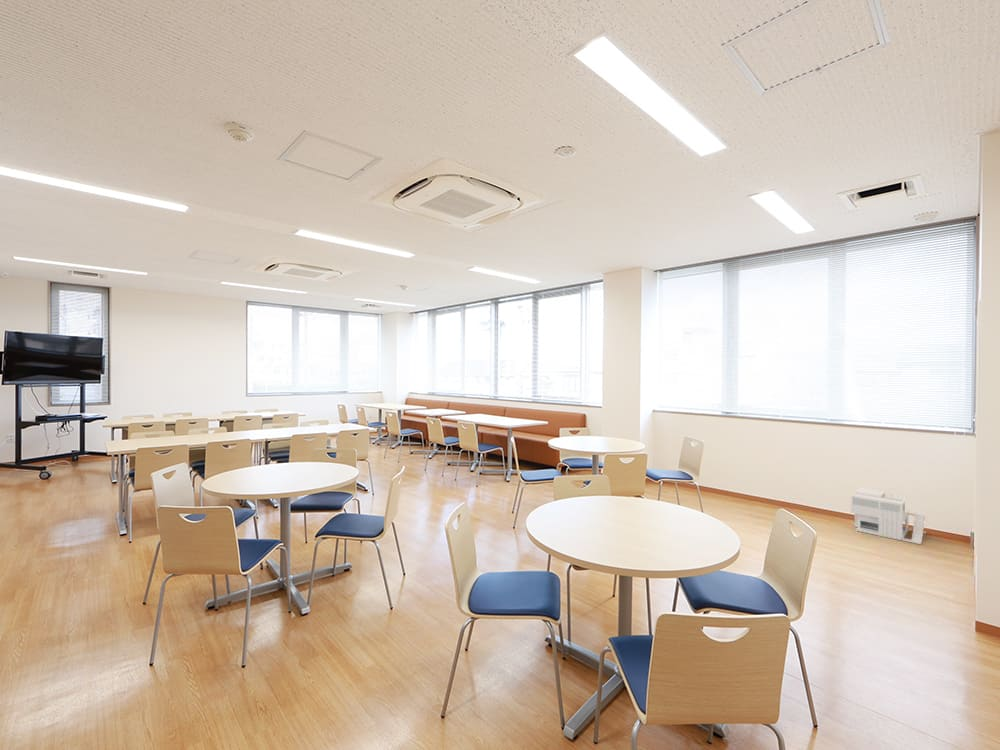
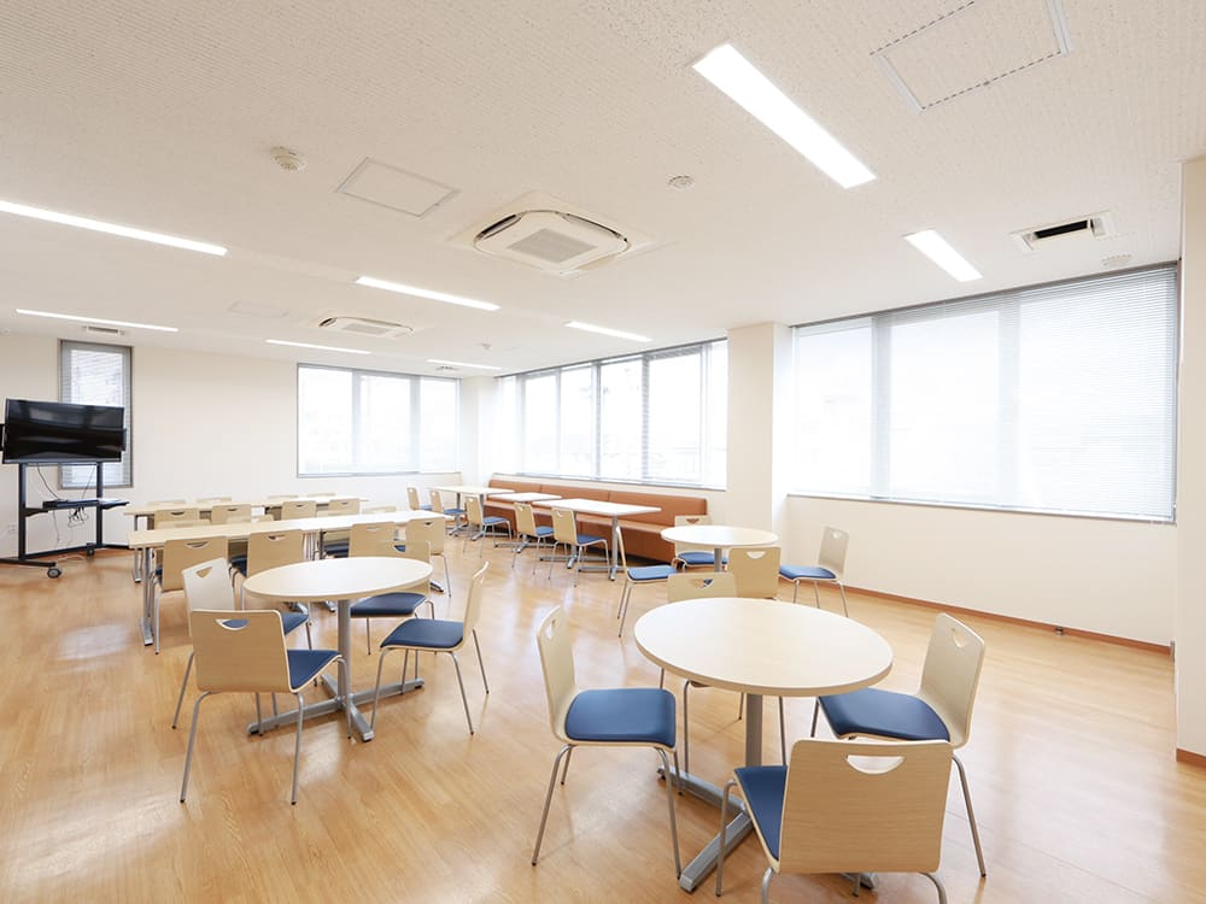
- architectural model [850,487,927,545]
